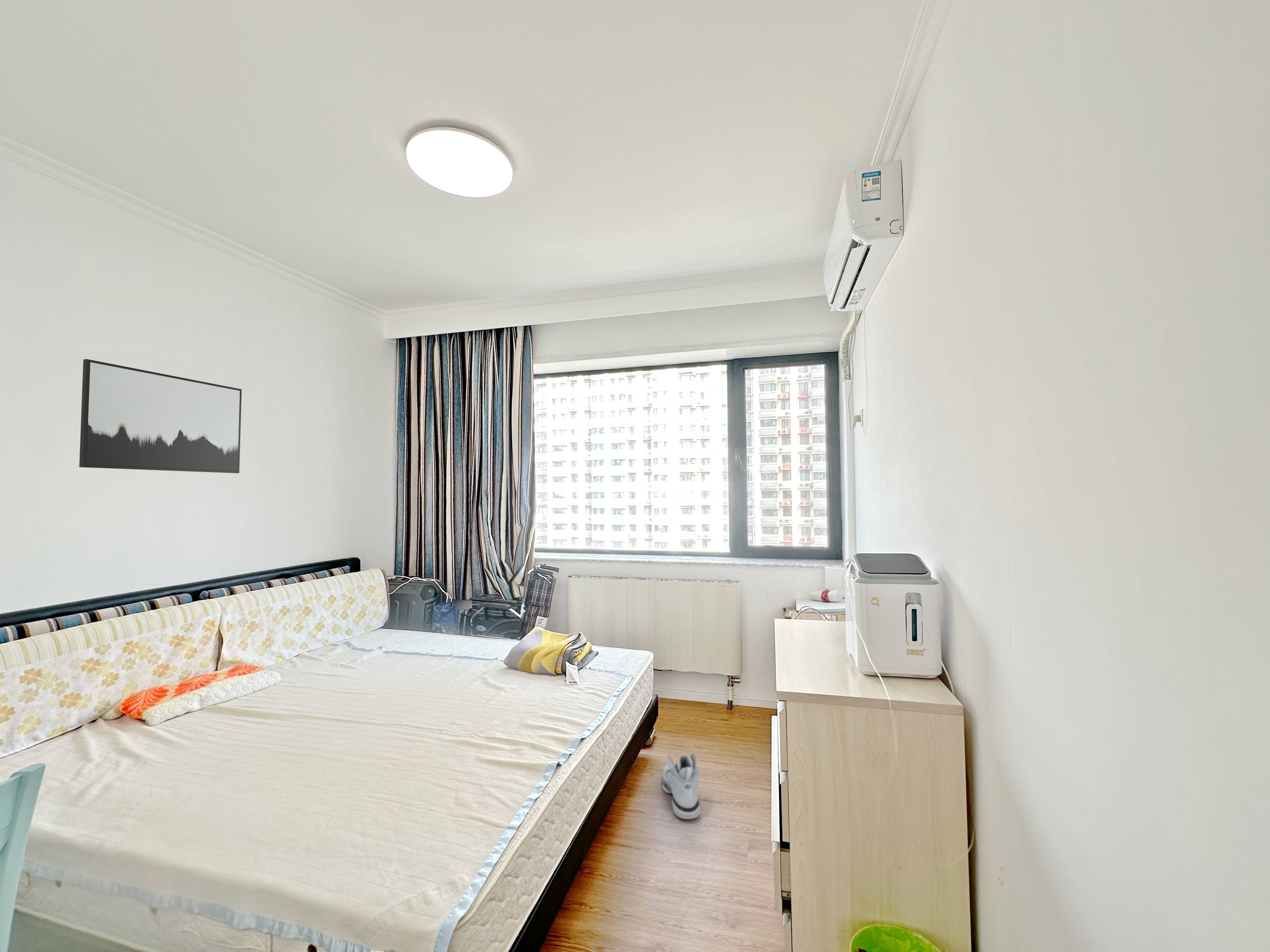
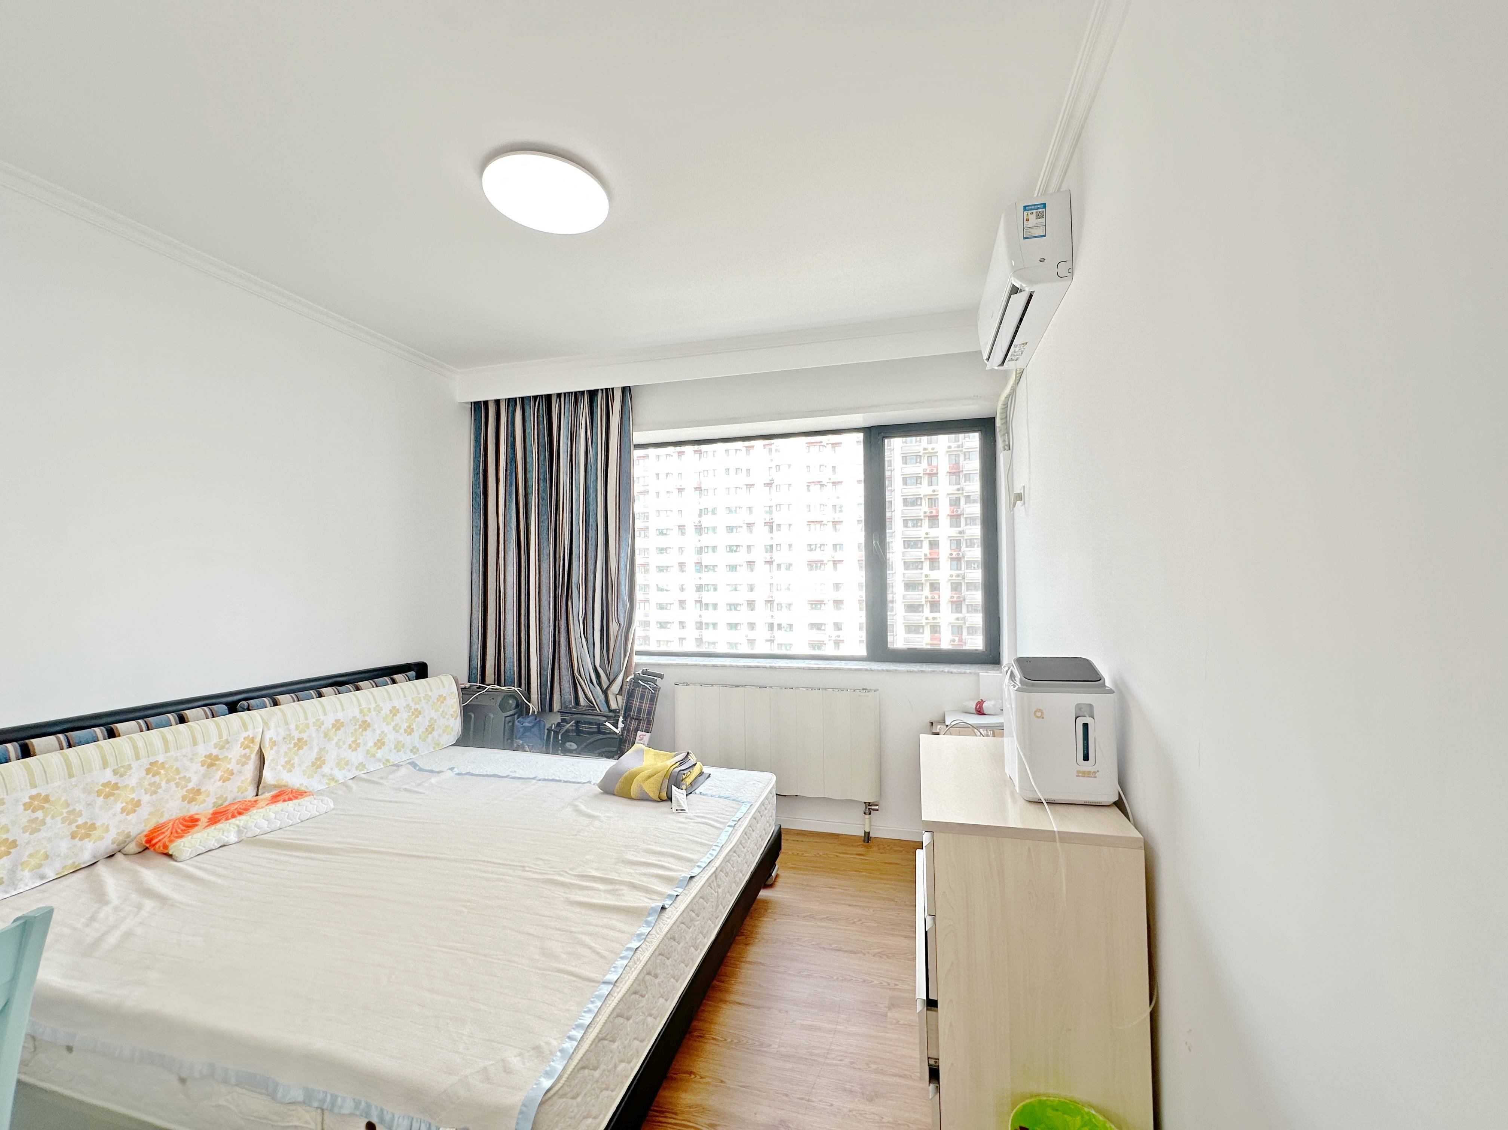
- wall art [79,359,242,473]
- sneaker [661,752,701,819]
